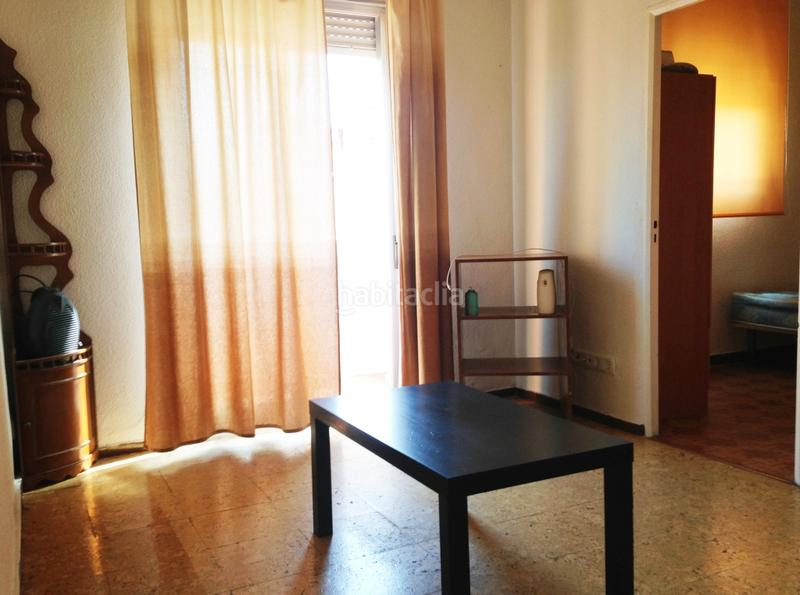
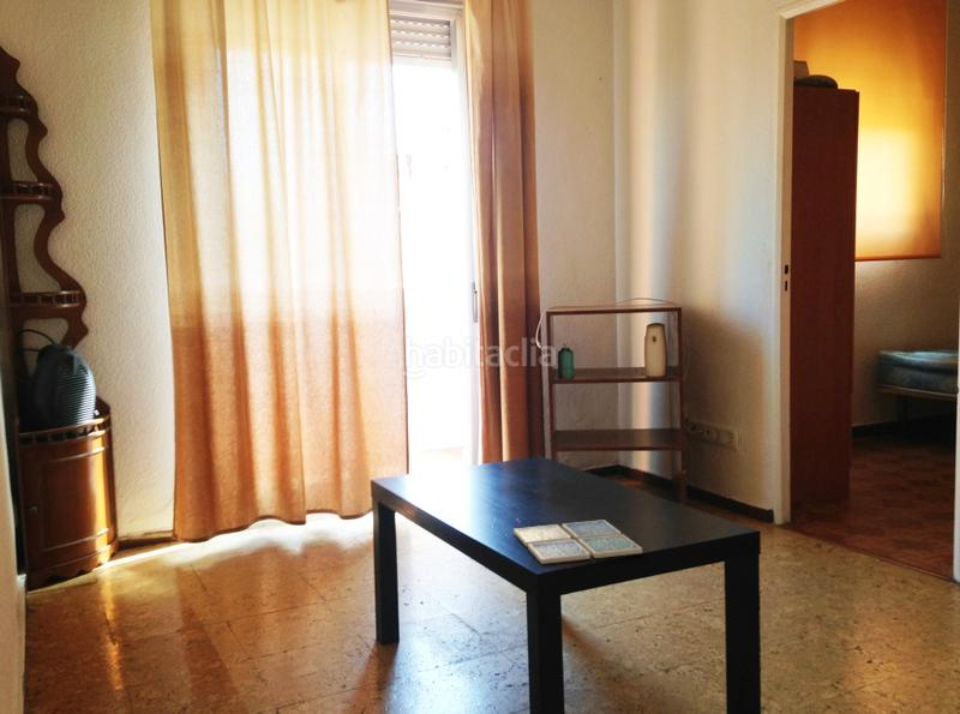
+ drink coaster [512,518,643,565]
